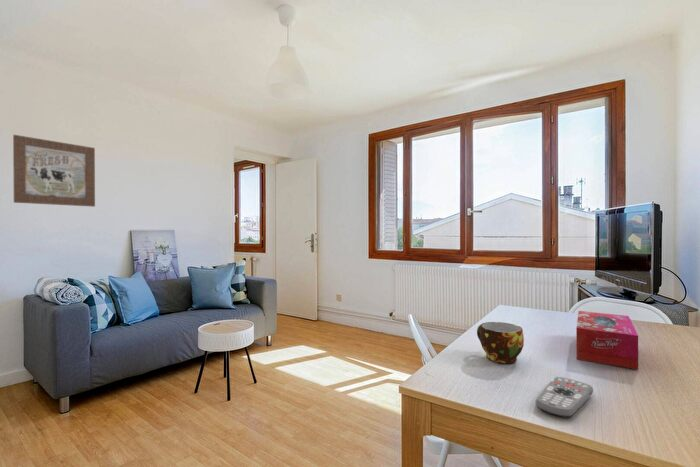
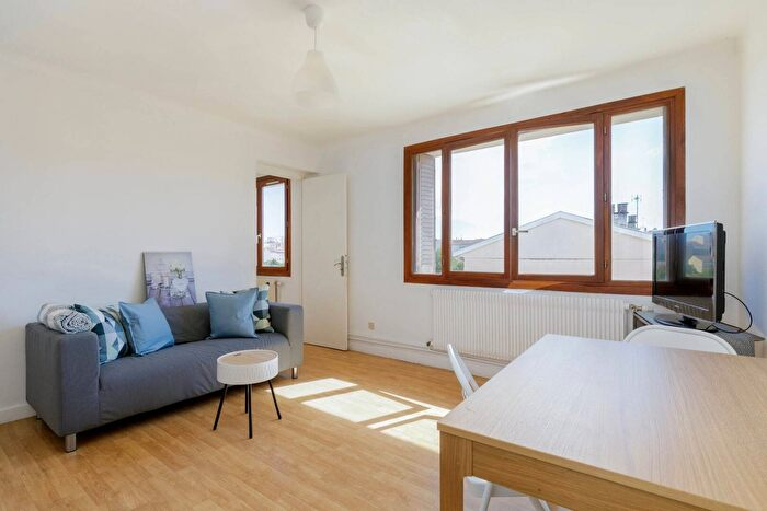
- cup [476,321,525,364]
- wall art [12,134,96,208]
- remote control [535,376,594,419]
- tissue box [575,310,639,370]
